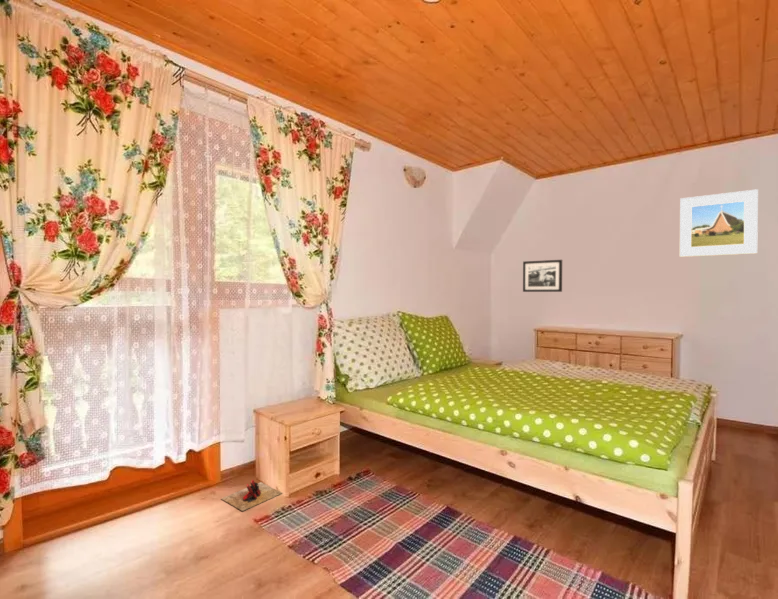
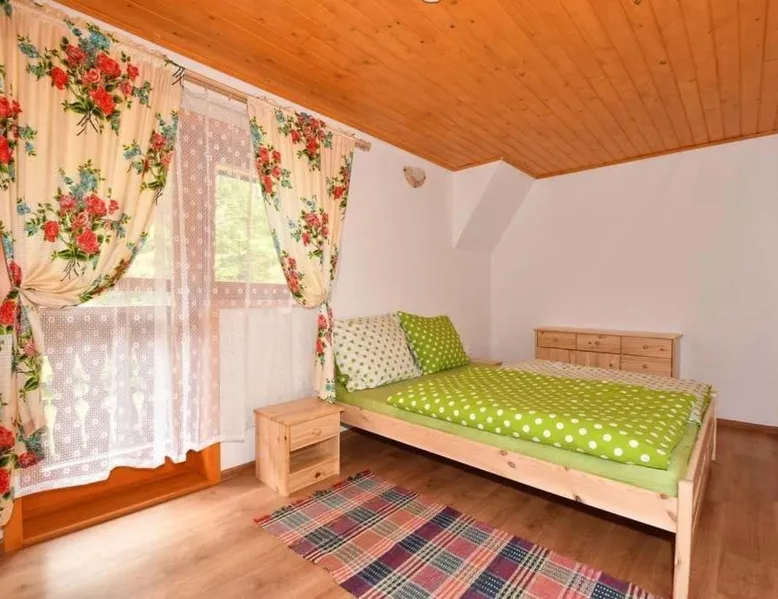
- slippers [221,479,283,512]
- picture frame [522,259,563,293]
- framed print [679,188,759,258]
